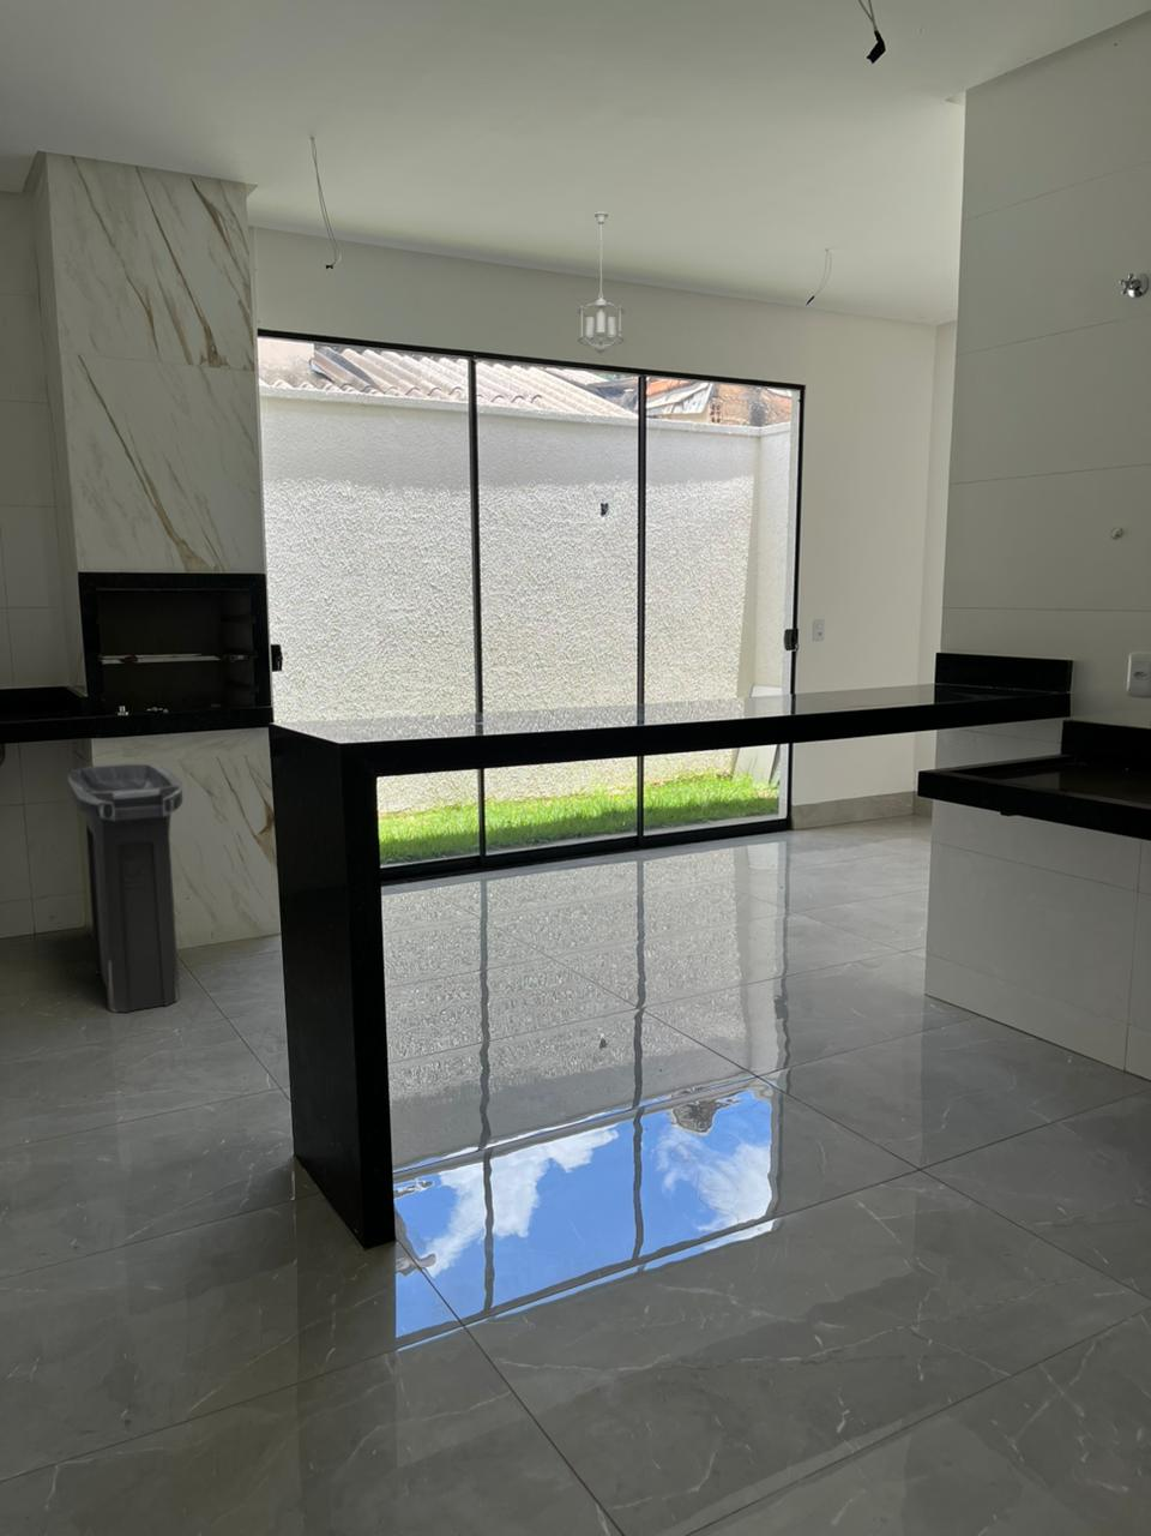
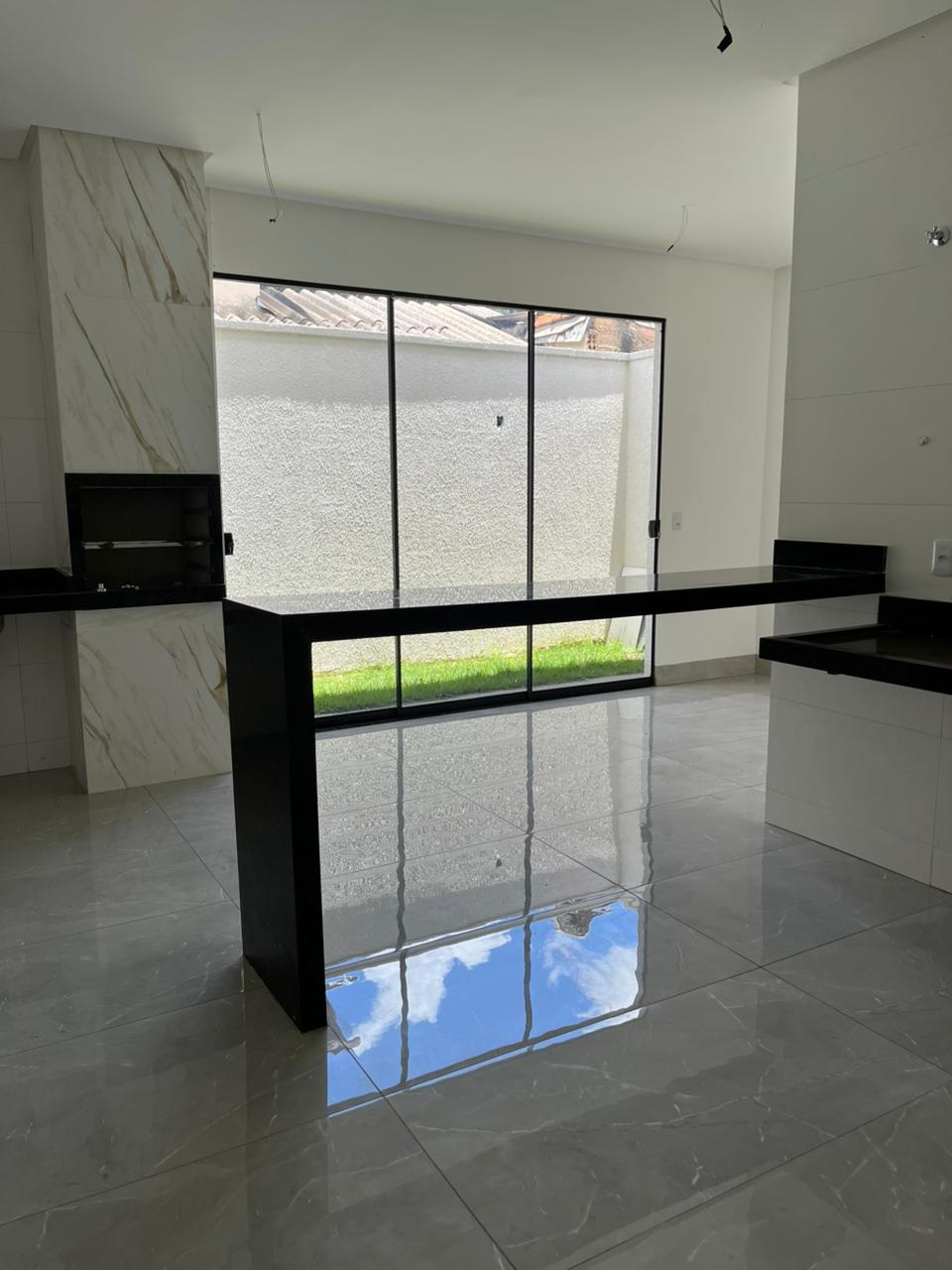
- trash can [68,763,184,1014]
- pendant light [577,212,626,356]
